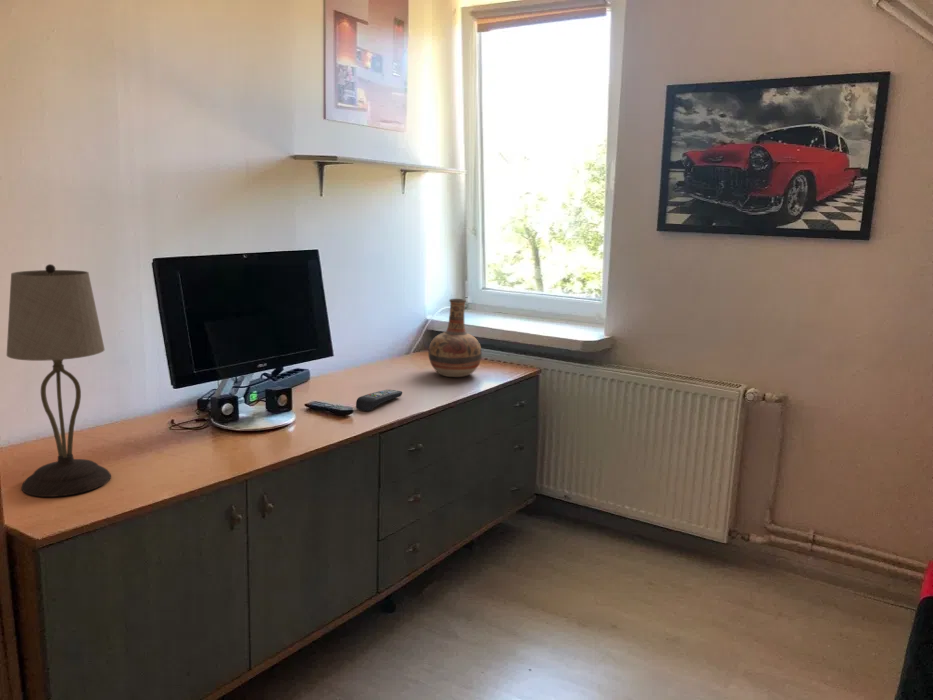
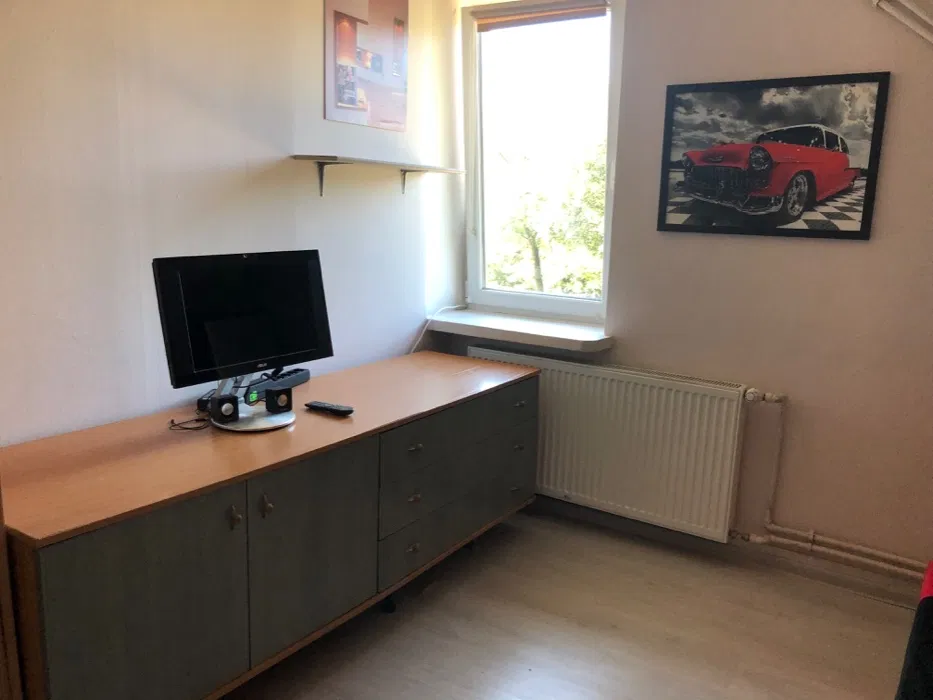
- table lamp [6,263,112,498]
- vase [427,298,483,378]
- remote control [355,389,403,412]
